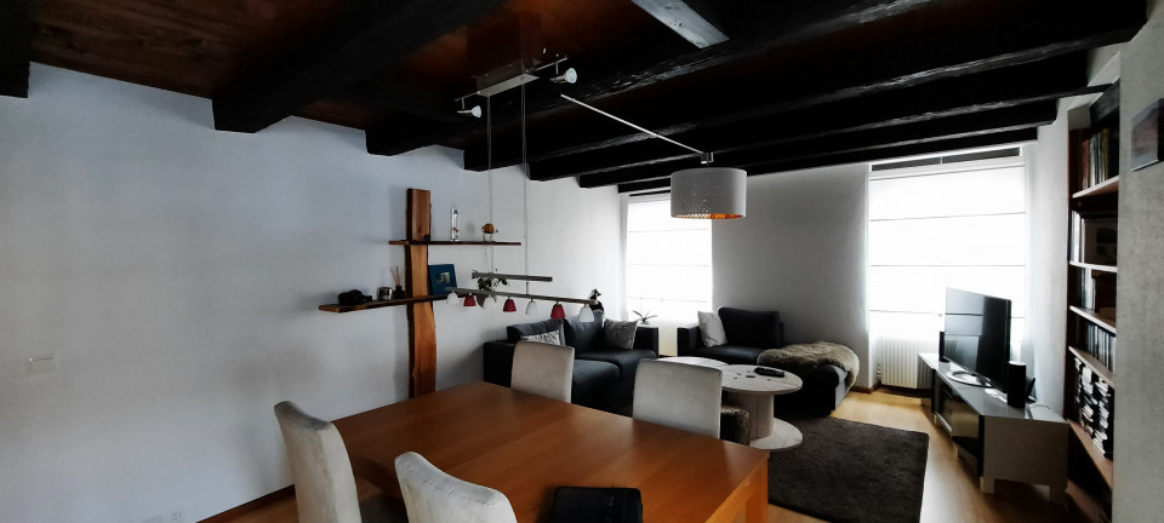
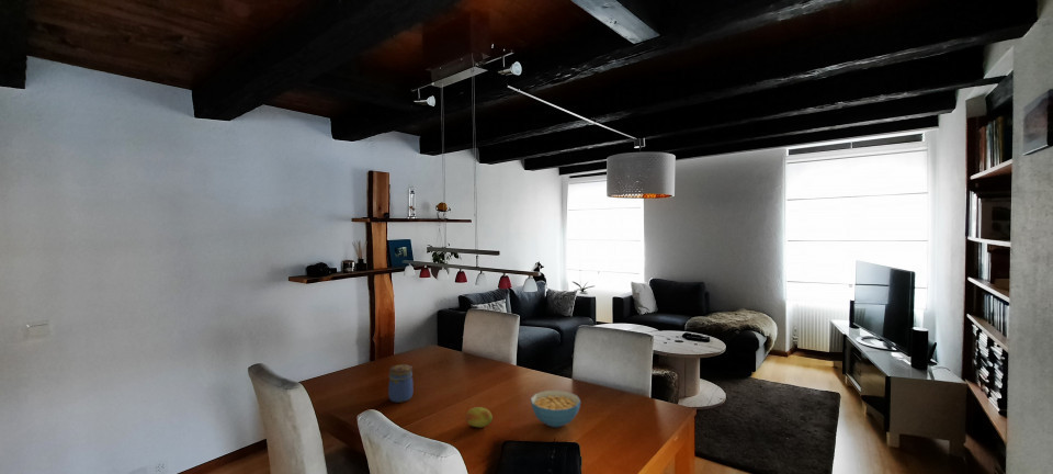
+ jar [387,363,415,404]
+ cereal bowl [530,390,581,428]
+ fruit [464,406,494,428]
